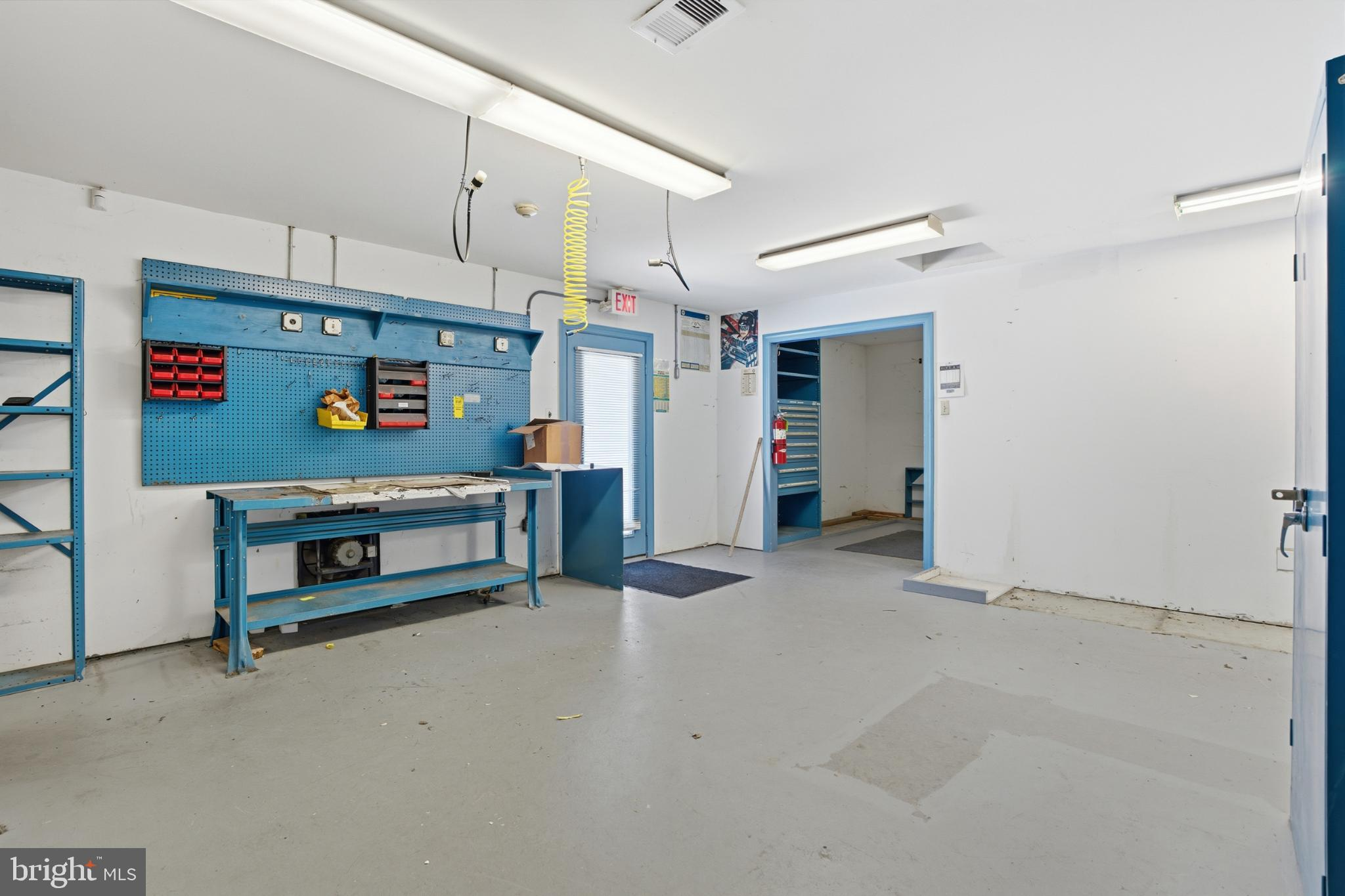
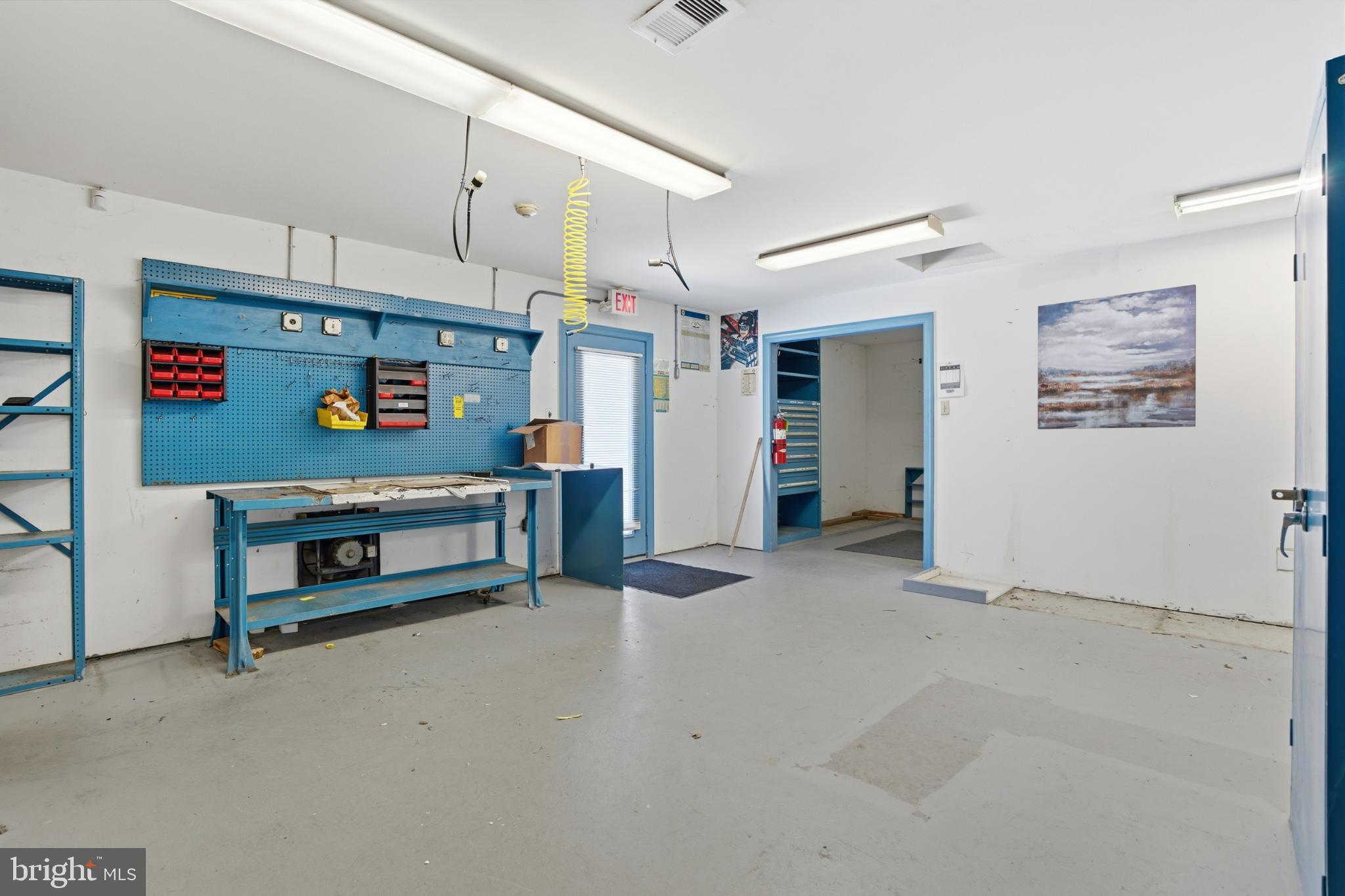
+ wall art [1037,284,1197,430]
